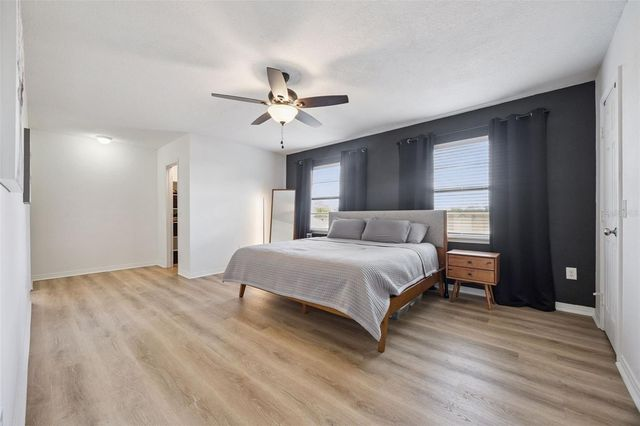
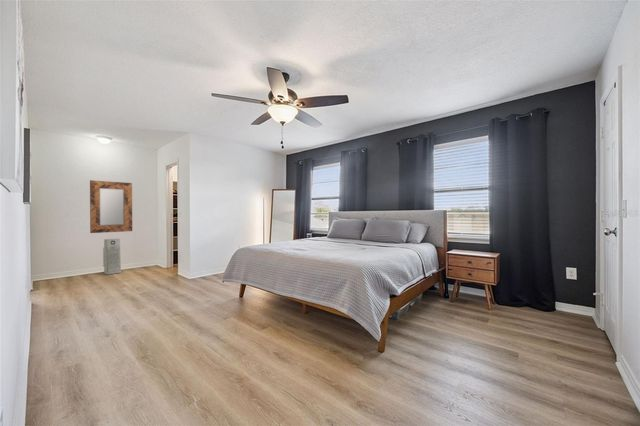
+ home mirror [89,179,133,234]
+ air purifier [102,238,122,276]
